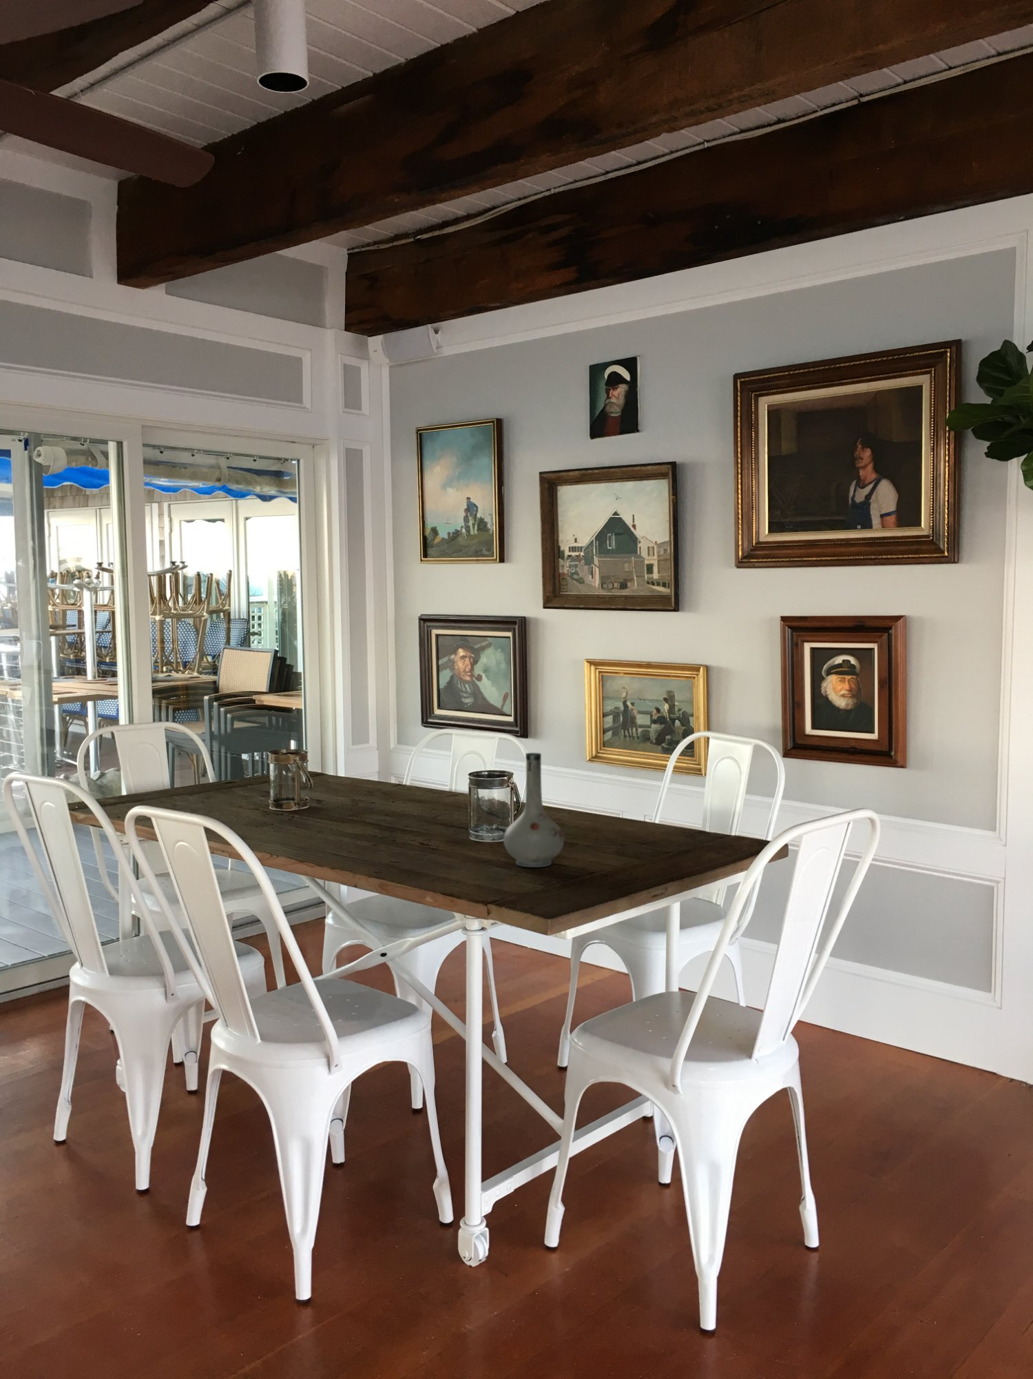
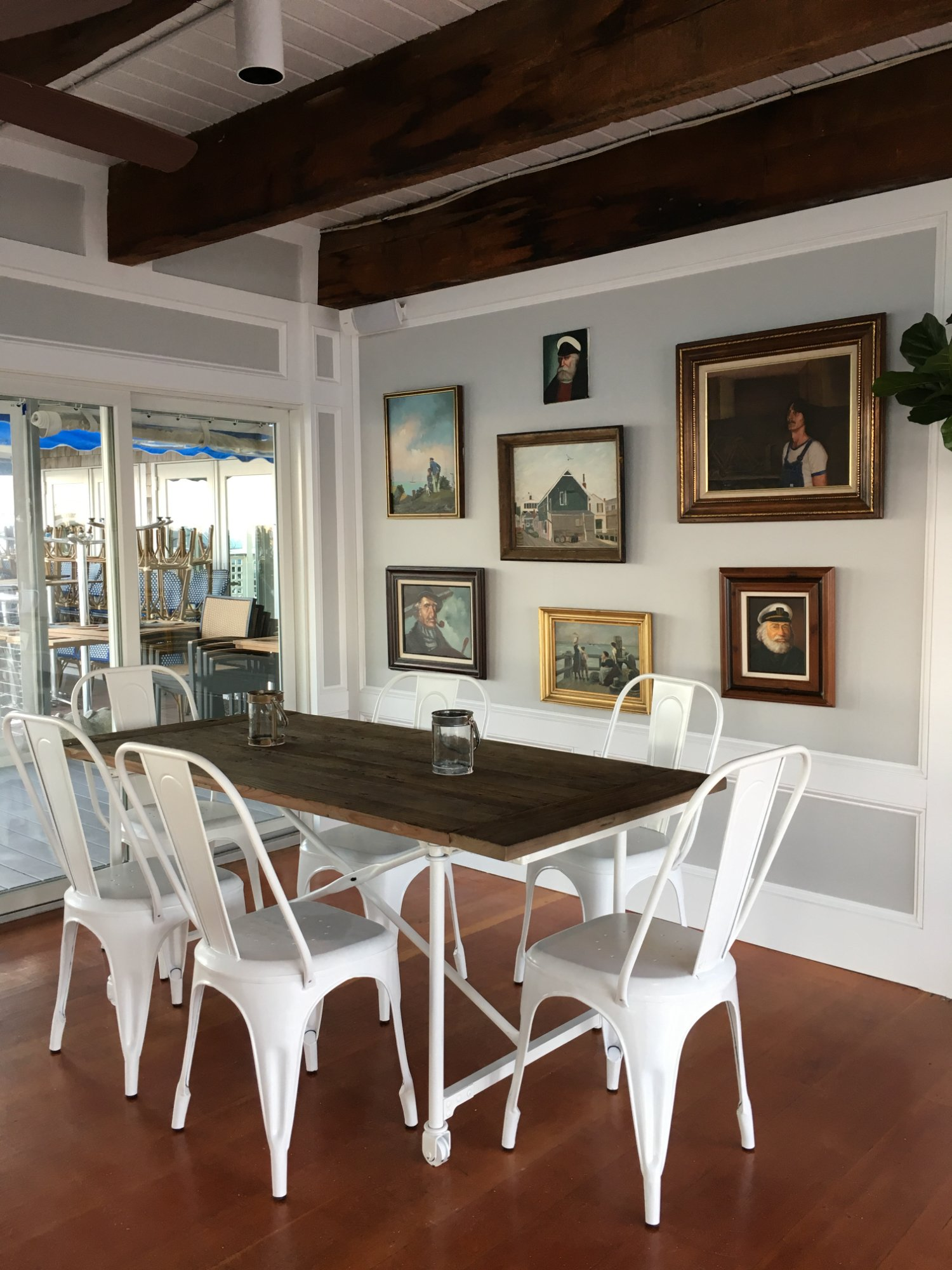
- vase [502,752,564,868]
